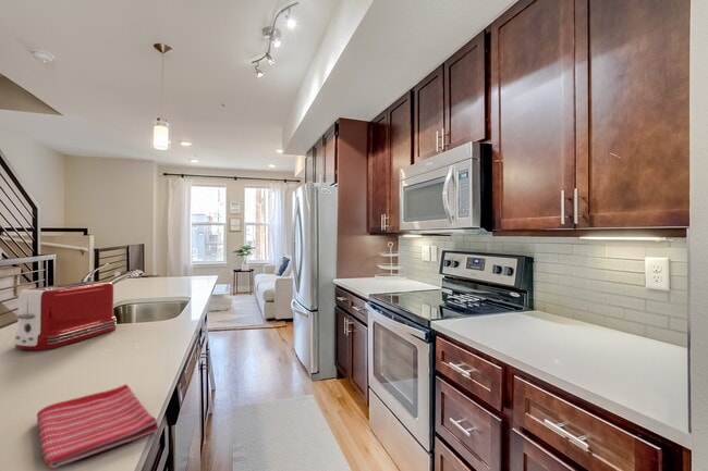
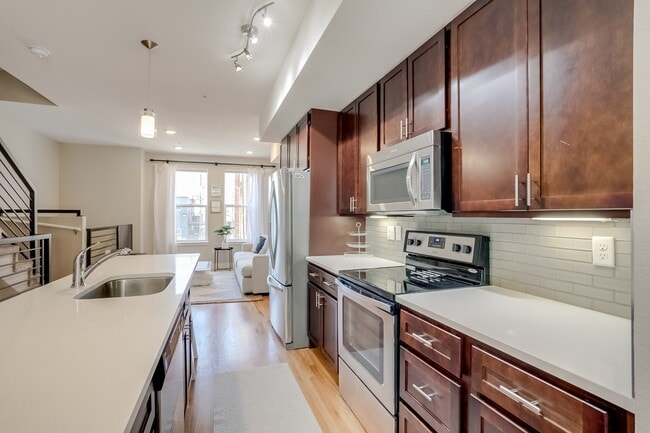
- dish towel [36,383,160,470]
- toaster [14,281,118,351]
